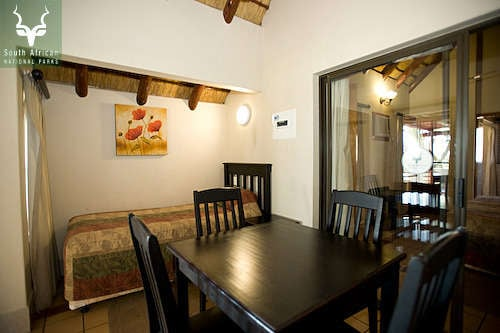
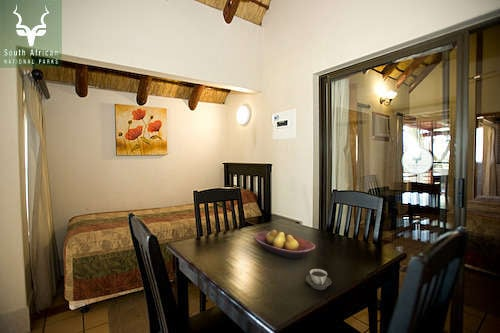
+ fruit bowl [253,229,316,260]
+ cup [305,268,332,291]
